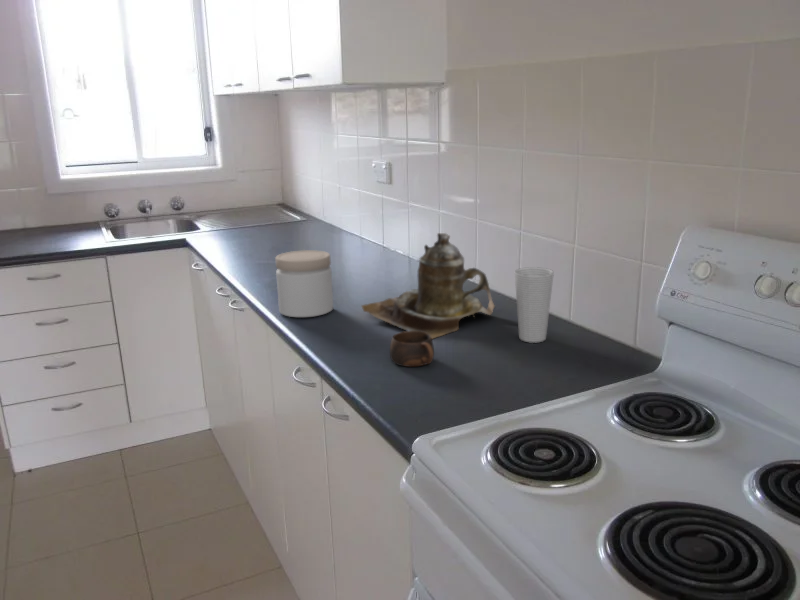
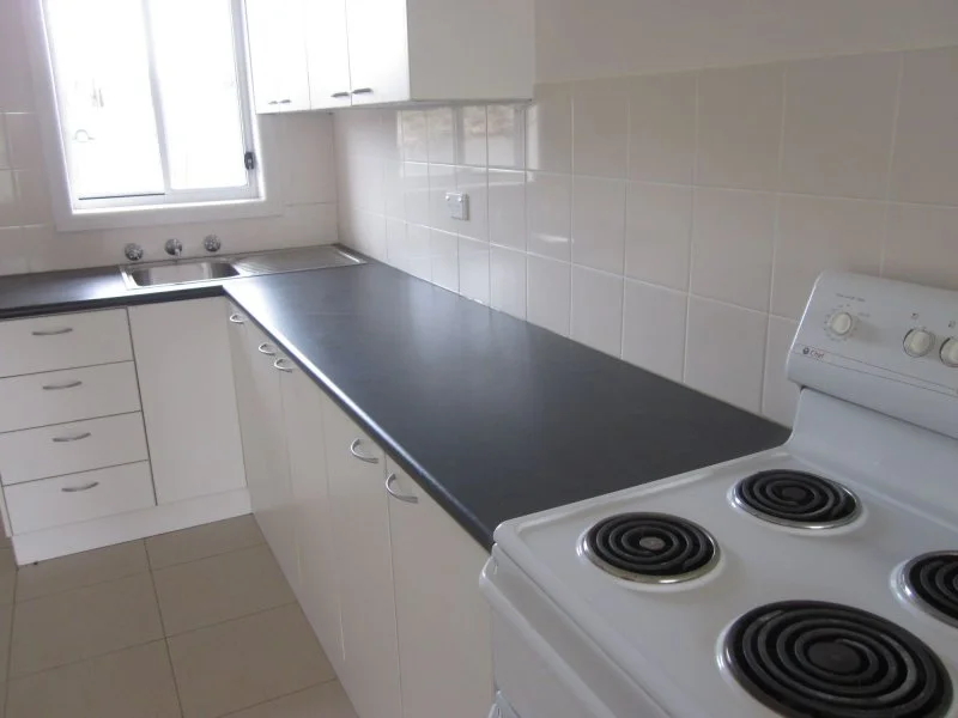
- jar [274,249,334,318]
- cup [389,330,435,368]
- cup [514,266,555,344]
- teapot [360,232,497,339]
